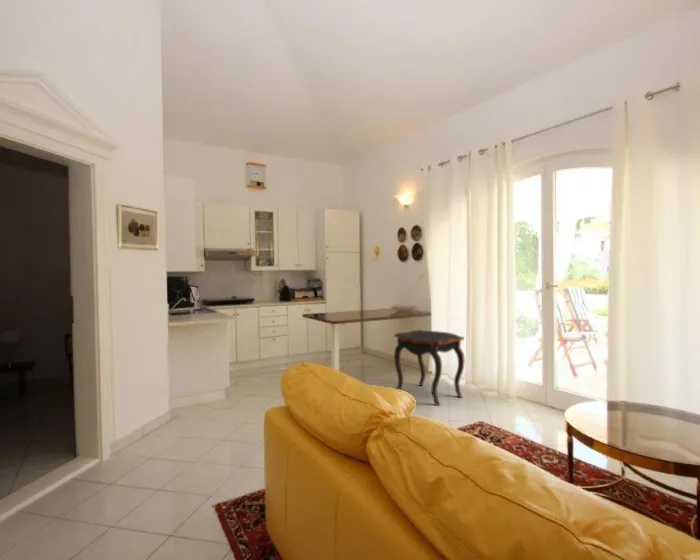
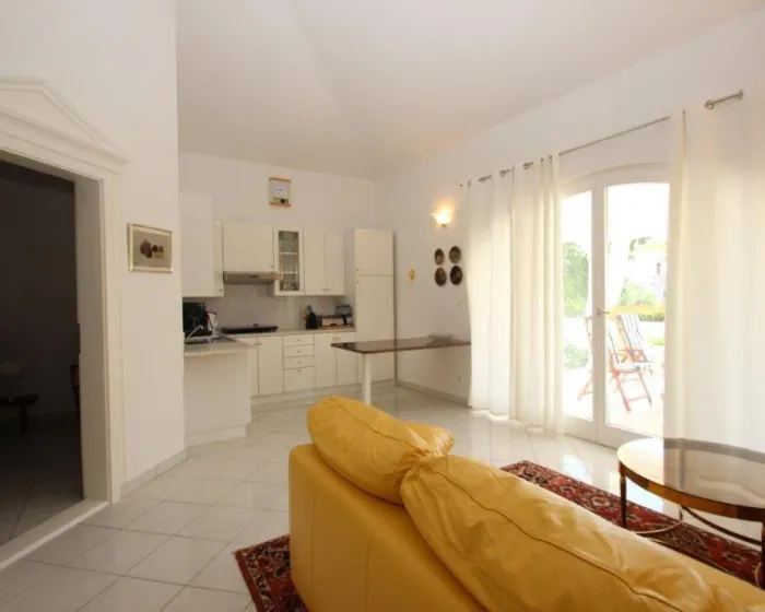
- side table [393,329,466,407]
